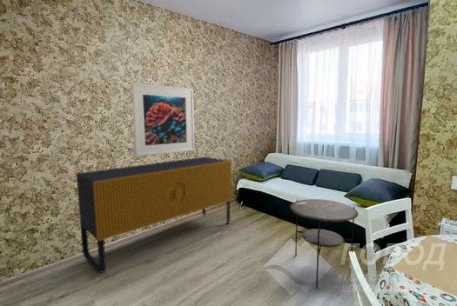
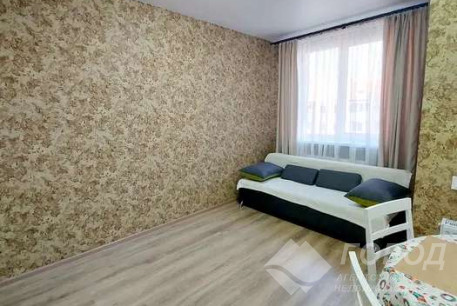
- side table [289,198,359,289]
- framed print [131,82,196,158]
- sideboard [75,156,232,275]
